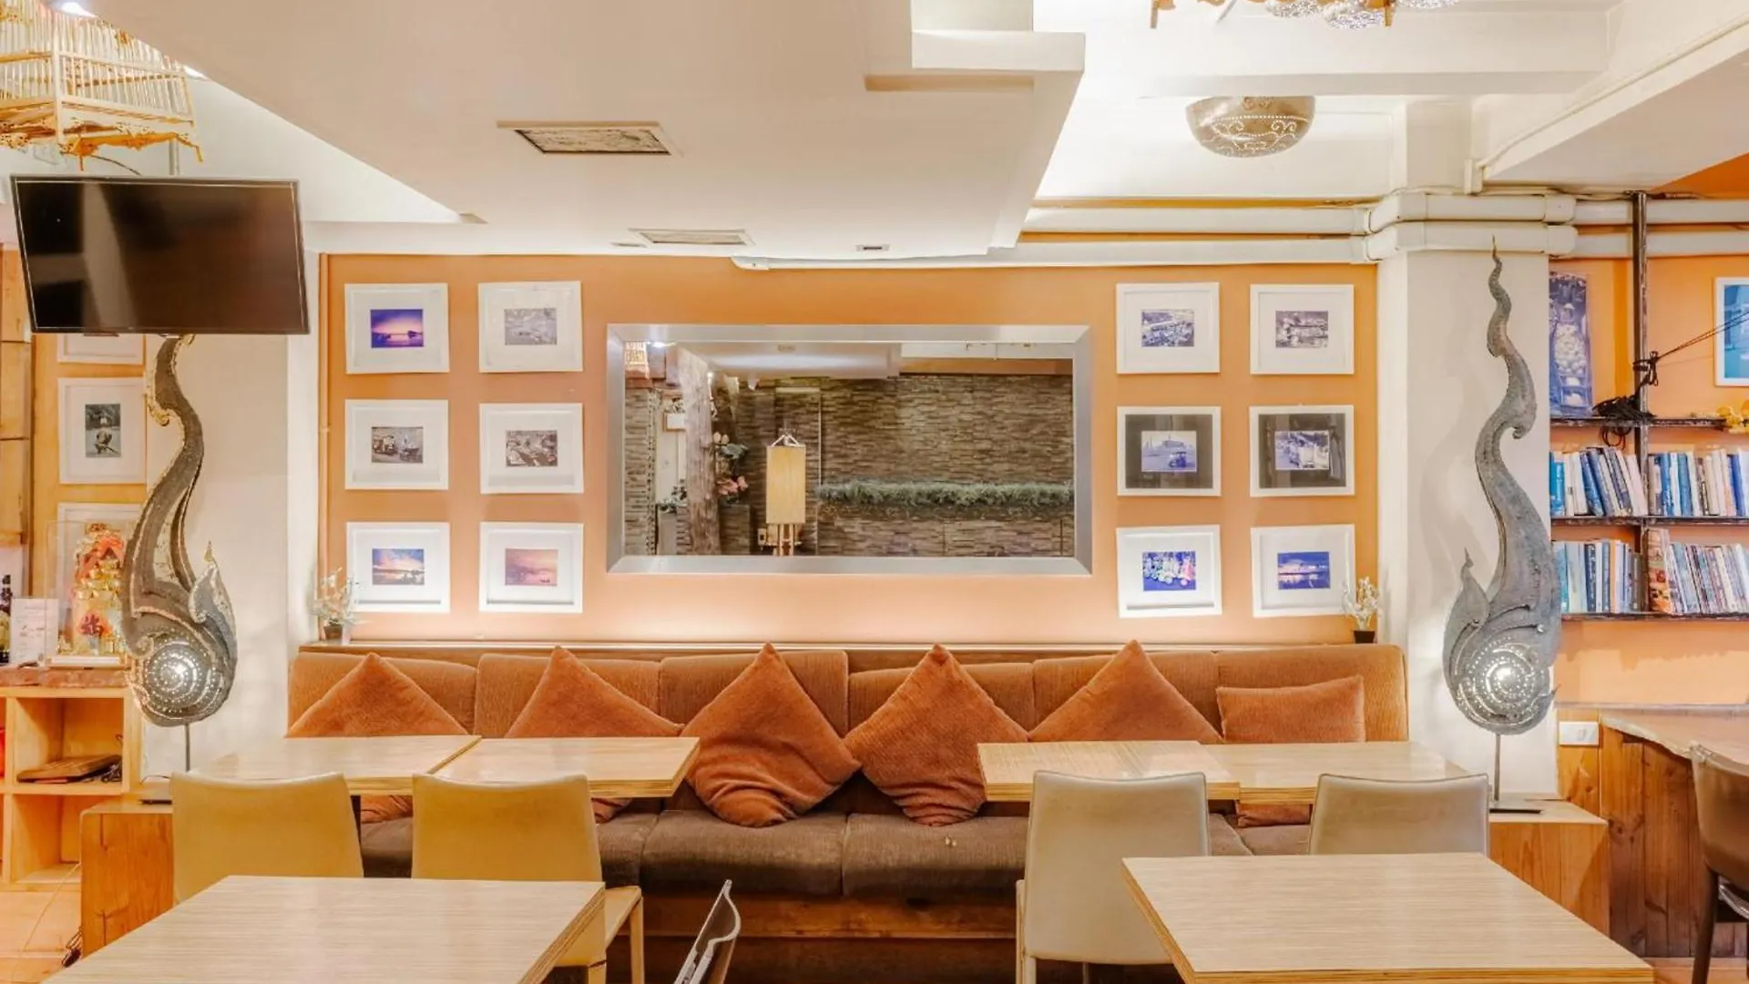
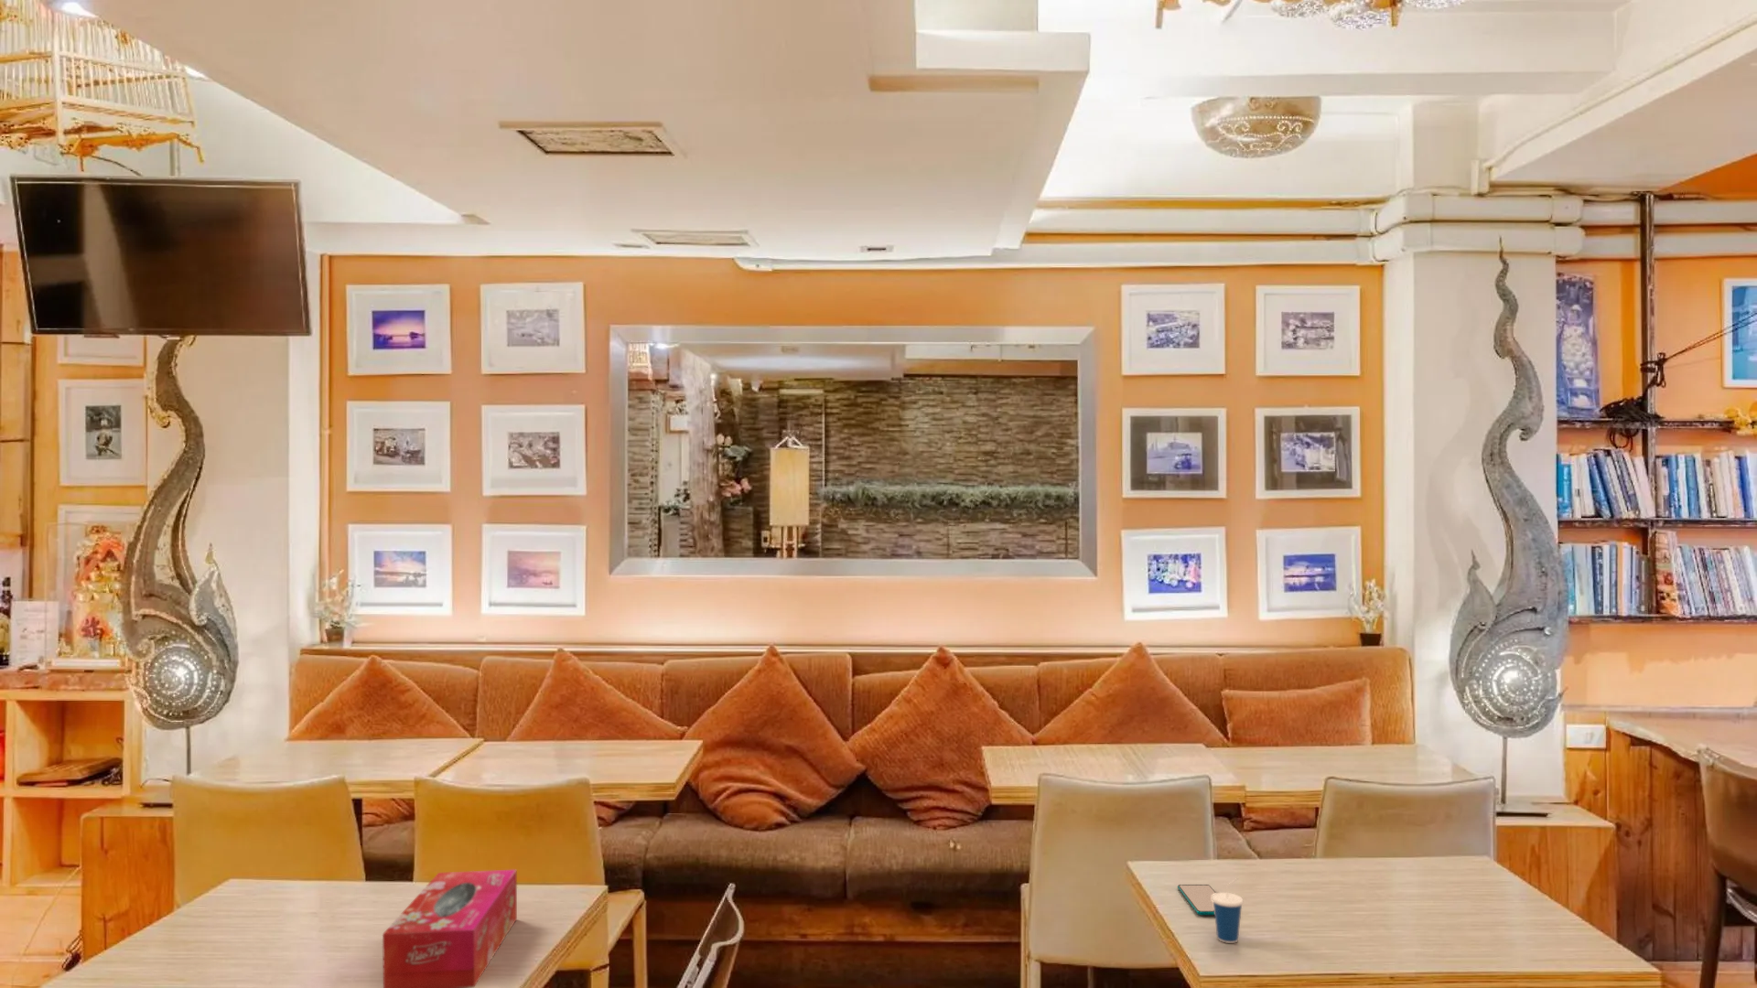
+ tissue box [381,869,518,988]
+ cup [1212,877,1244,945]
+ smartphone [1177,884,1218,916]
